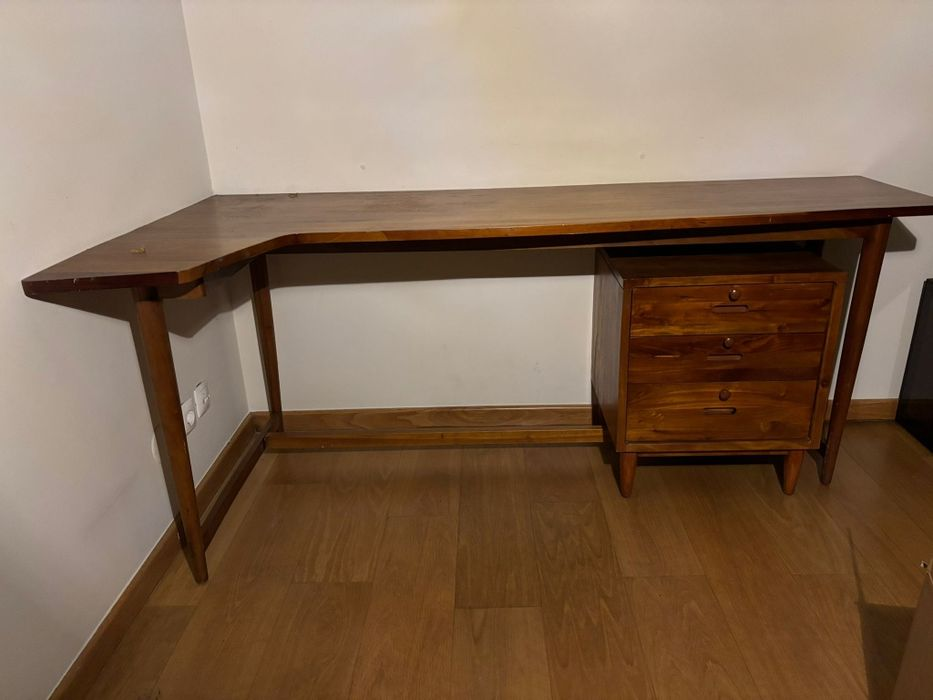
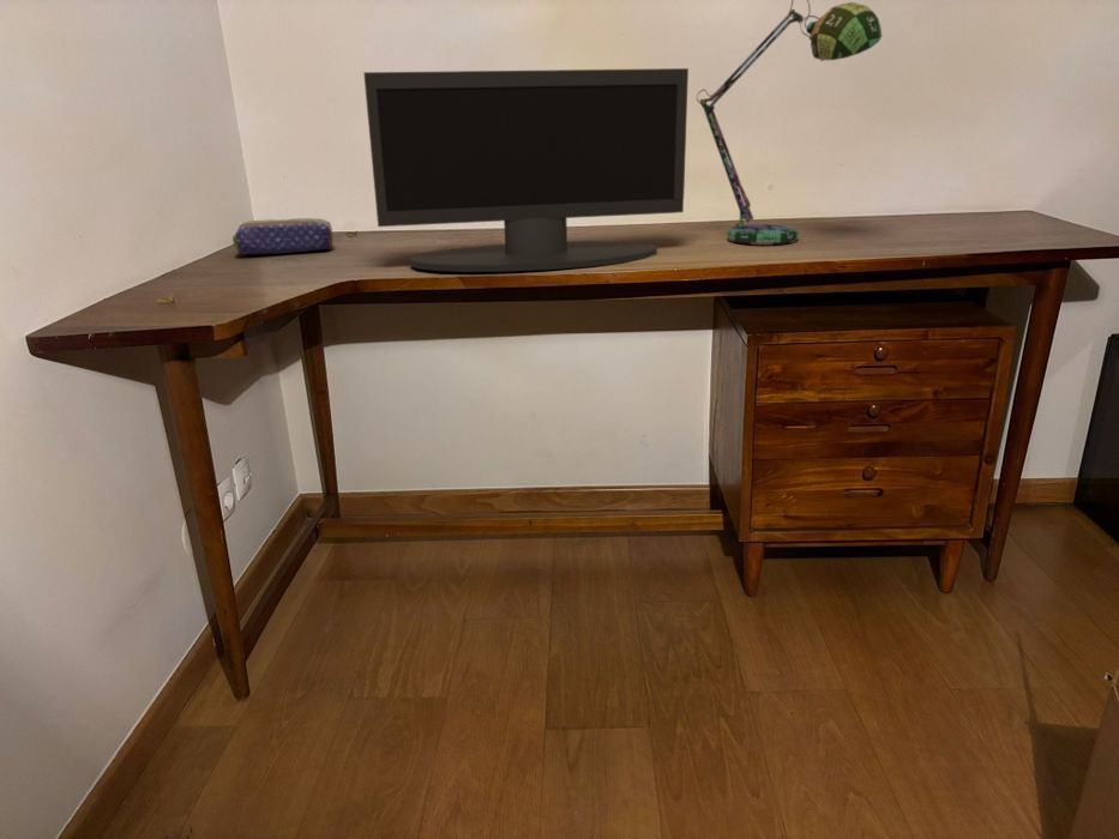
+ desk lamp [696,0,883,246]
+ monitor [362,67,690,273]
+ pencil case [231,217,333,255]
